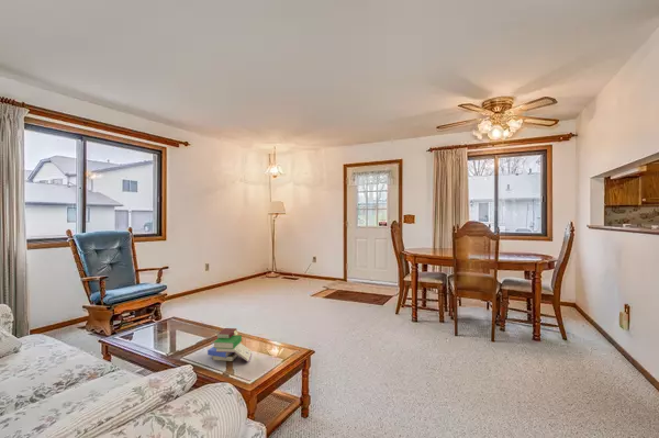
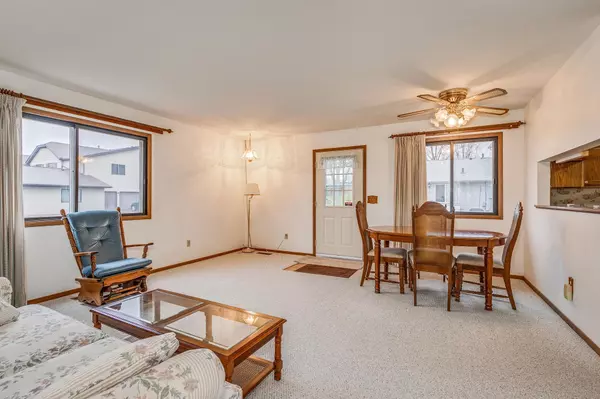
- book [206,327,253,363]
